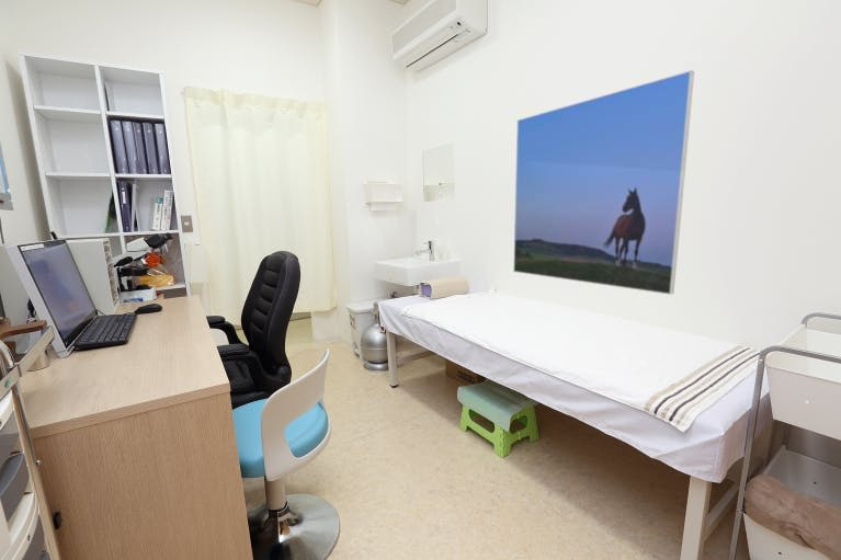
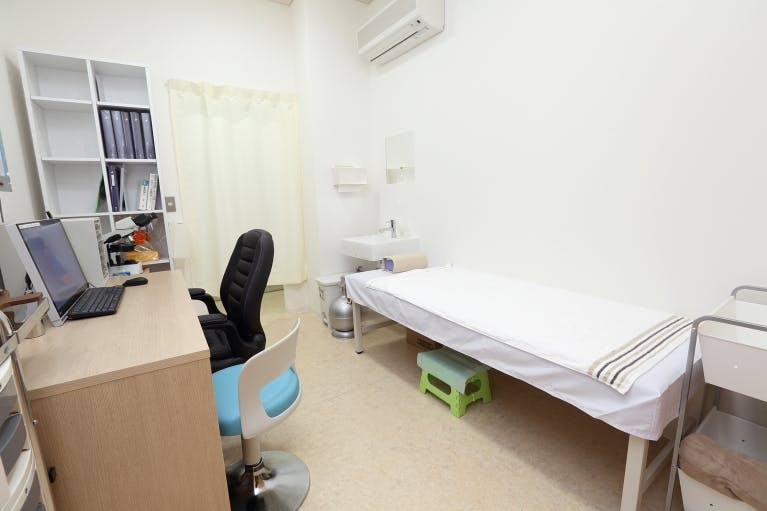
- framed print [512,69,695,296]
